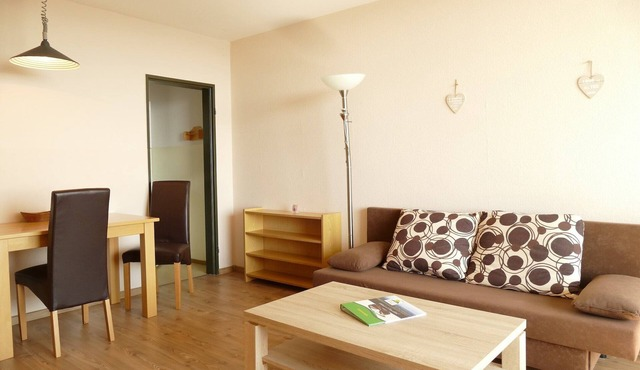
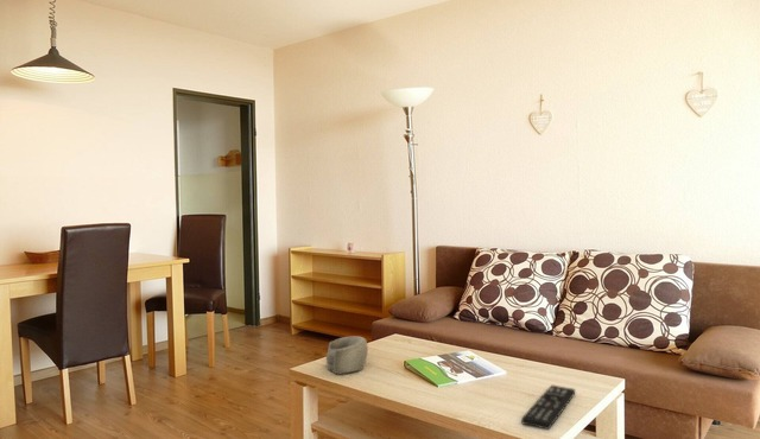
+ remote control [520,384,576,431]
+ decorative bowl [324,335,369,375]
